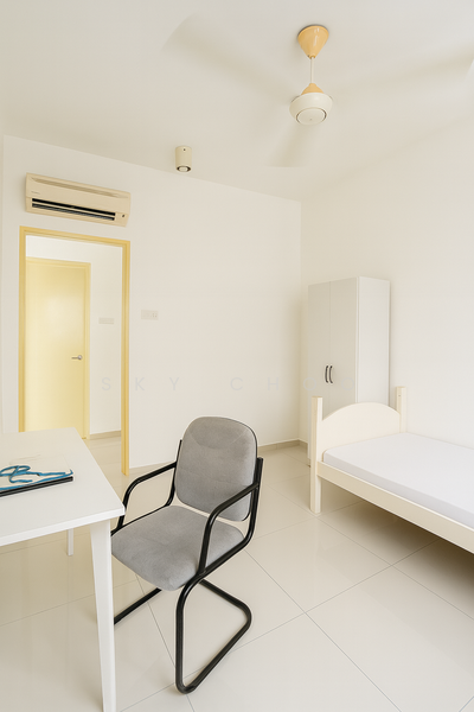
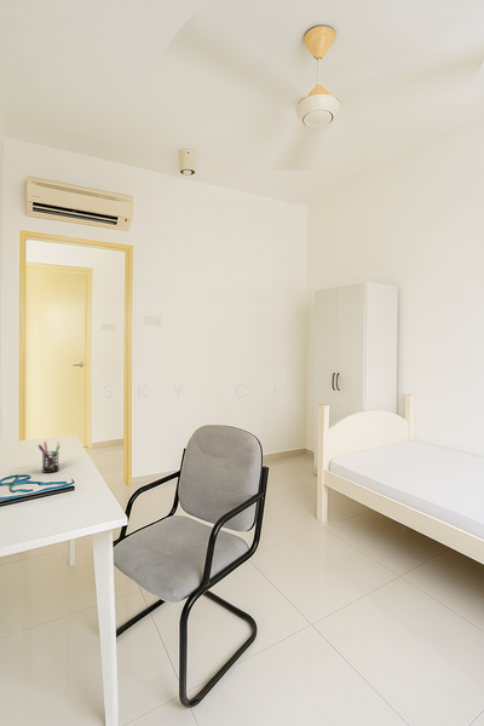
+ pen holder [36,440,62,474]
